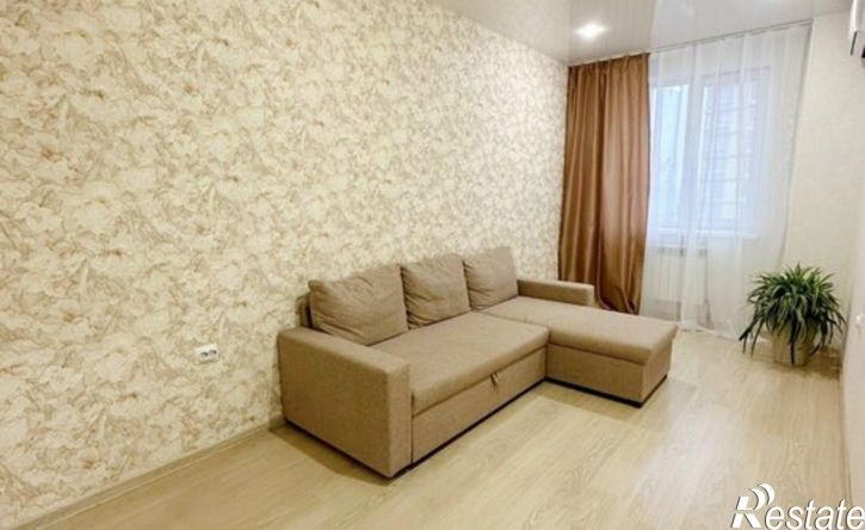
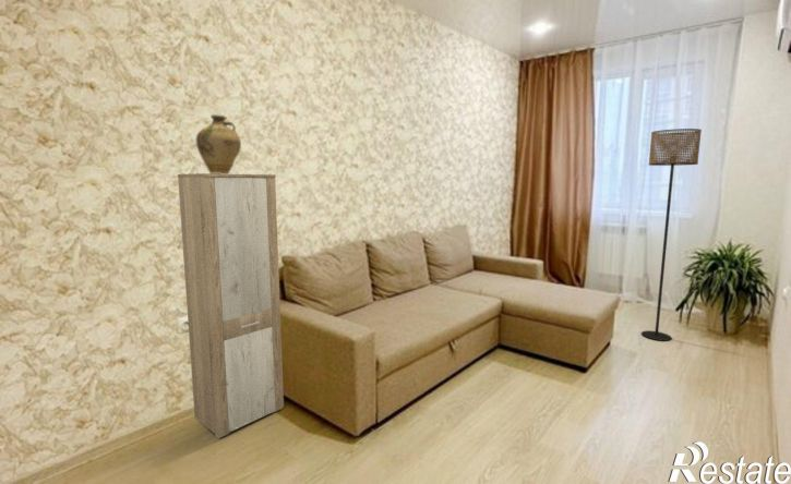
+ floor lamp [640,128,703,342]
+ cabinet [177,172,285,439]
+ jug [195,113,242,174]
